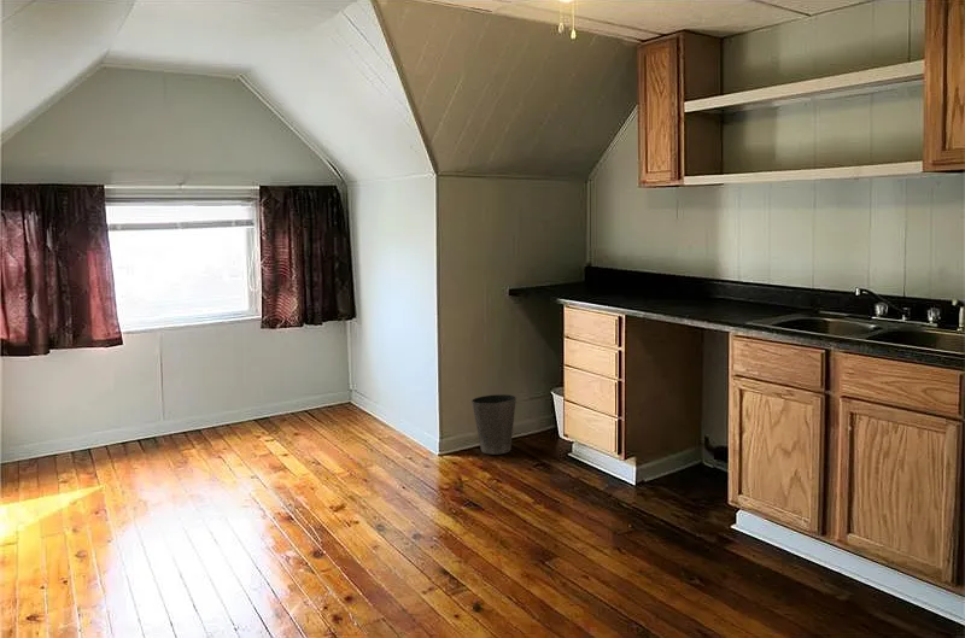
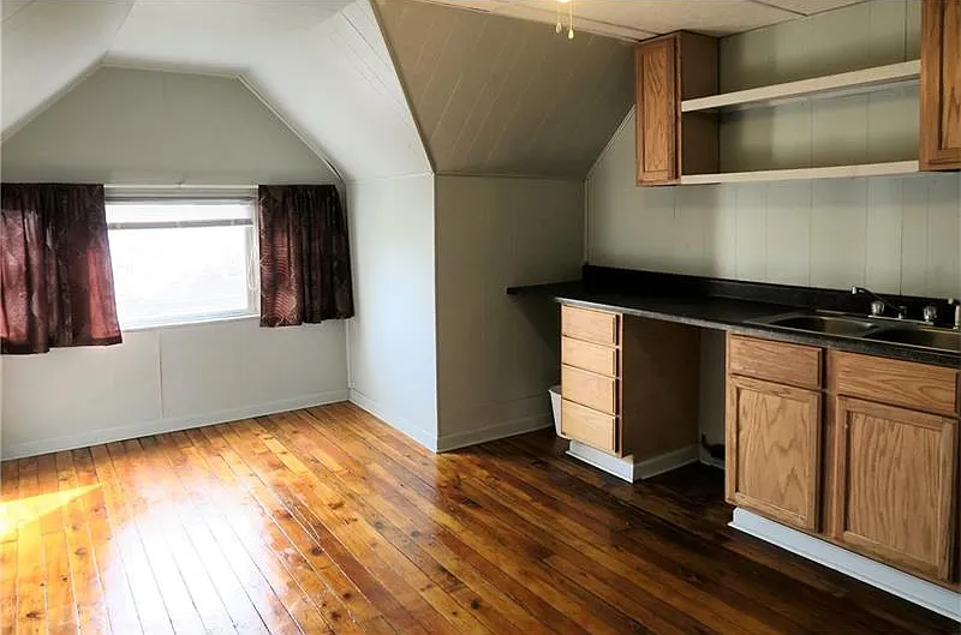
- waste basket [470,393,517,456]
